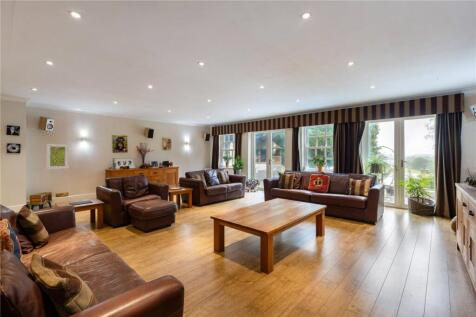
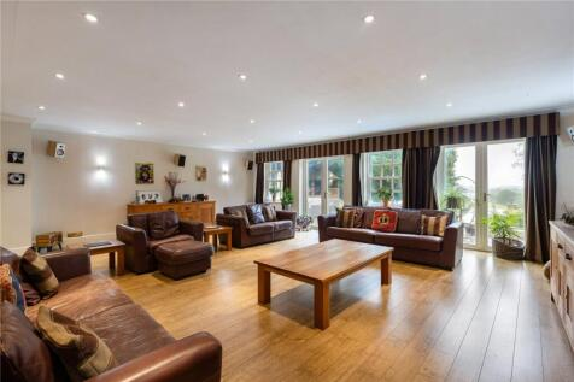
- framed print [45,142,70,170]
